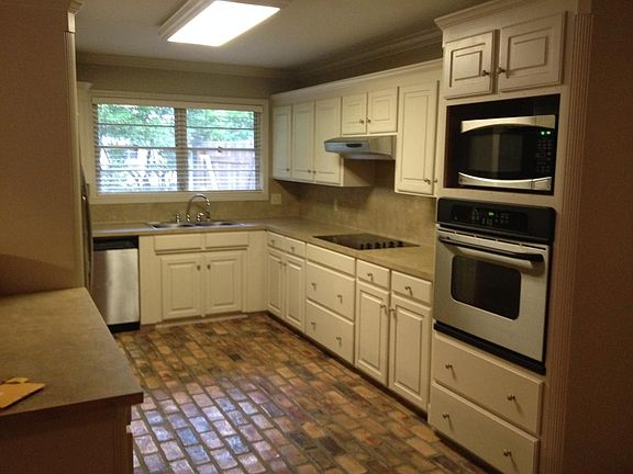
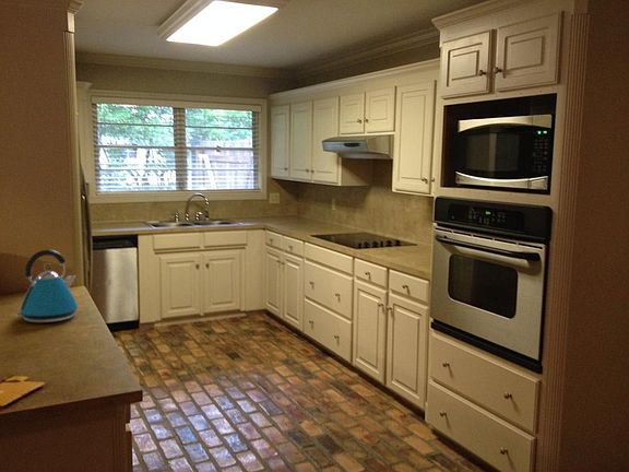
+ kettle [14,249,80,323]
